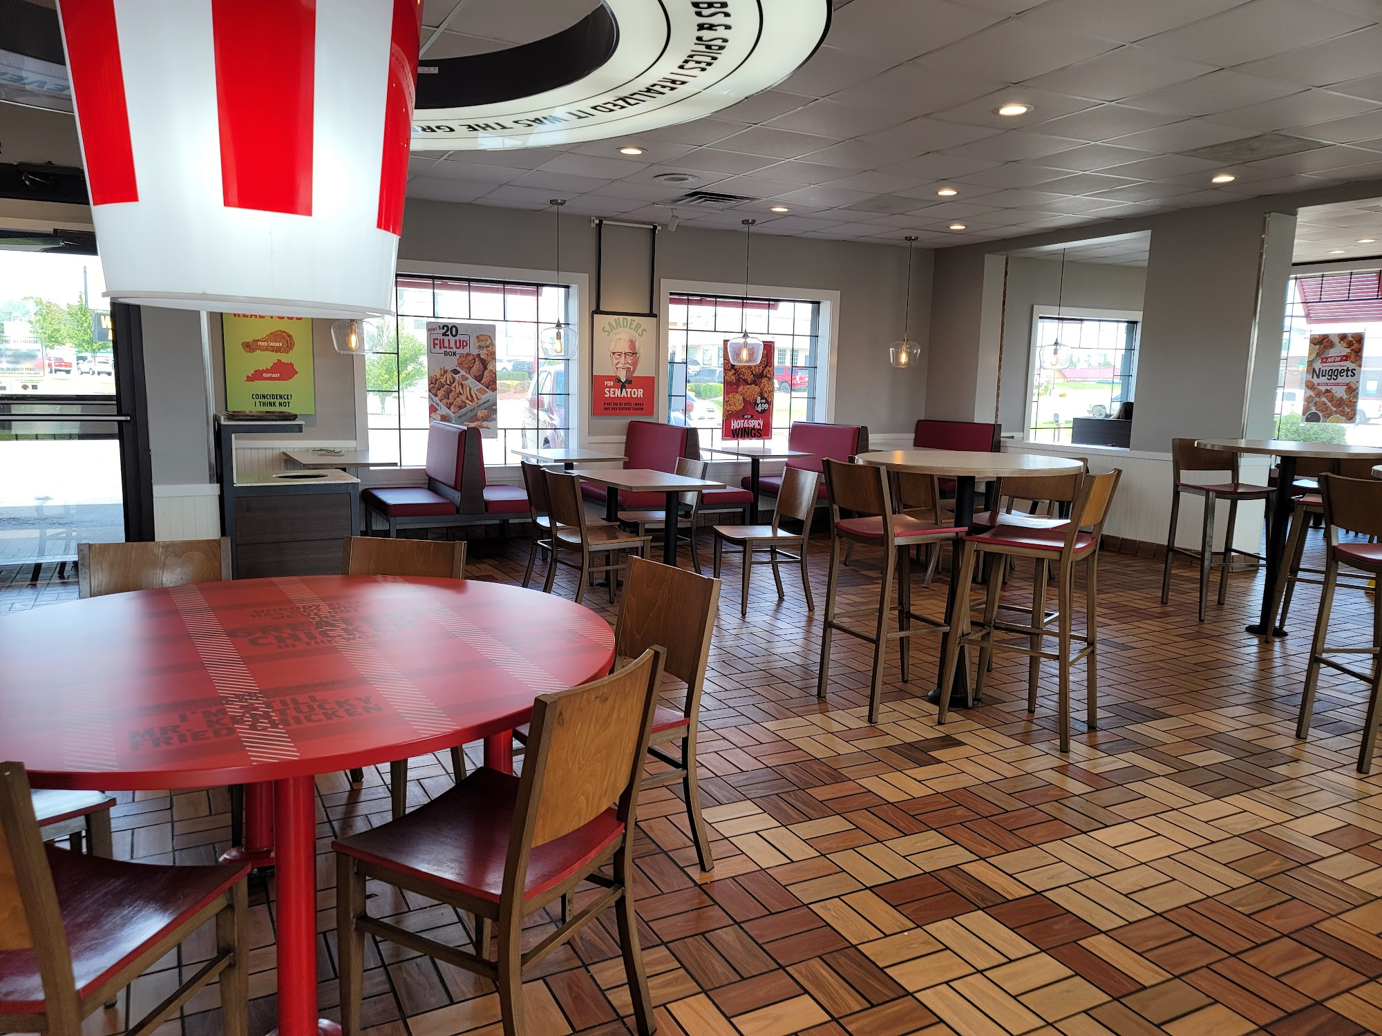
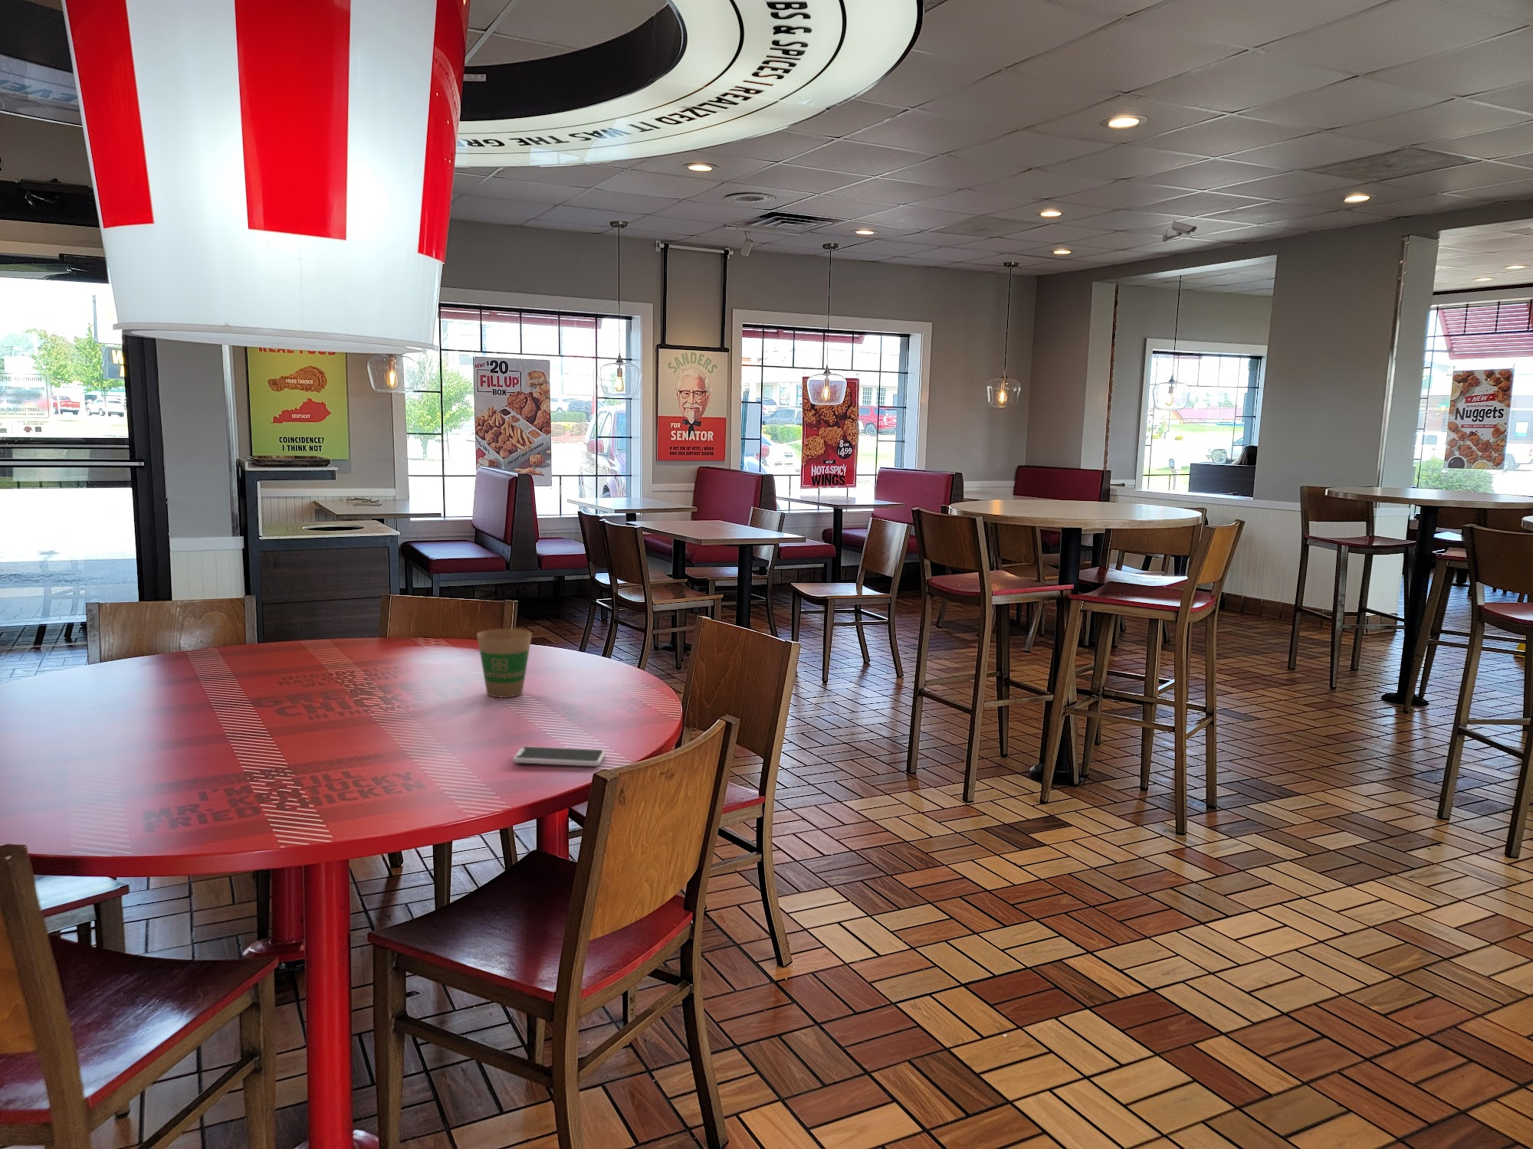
+ paper cup [476,628,532,698]
+ smartphone [512,746,606,768]
+ security camera [1162,221,1199,243]
